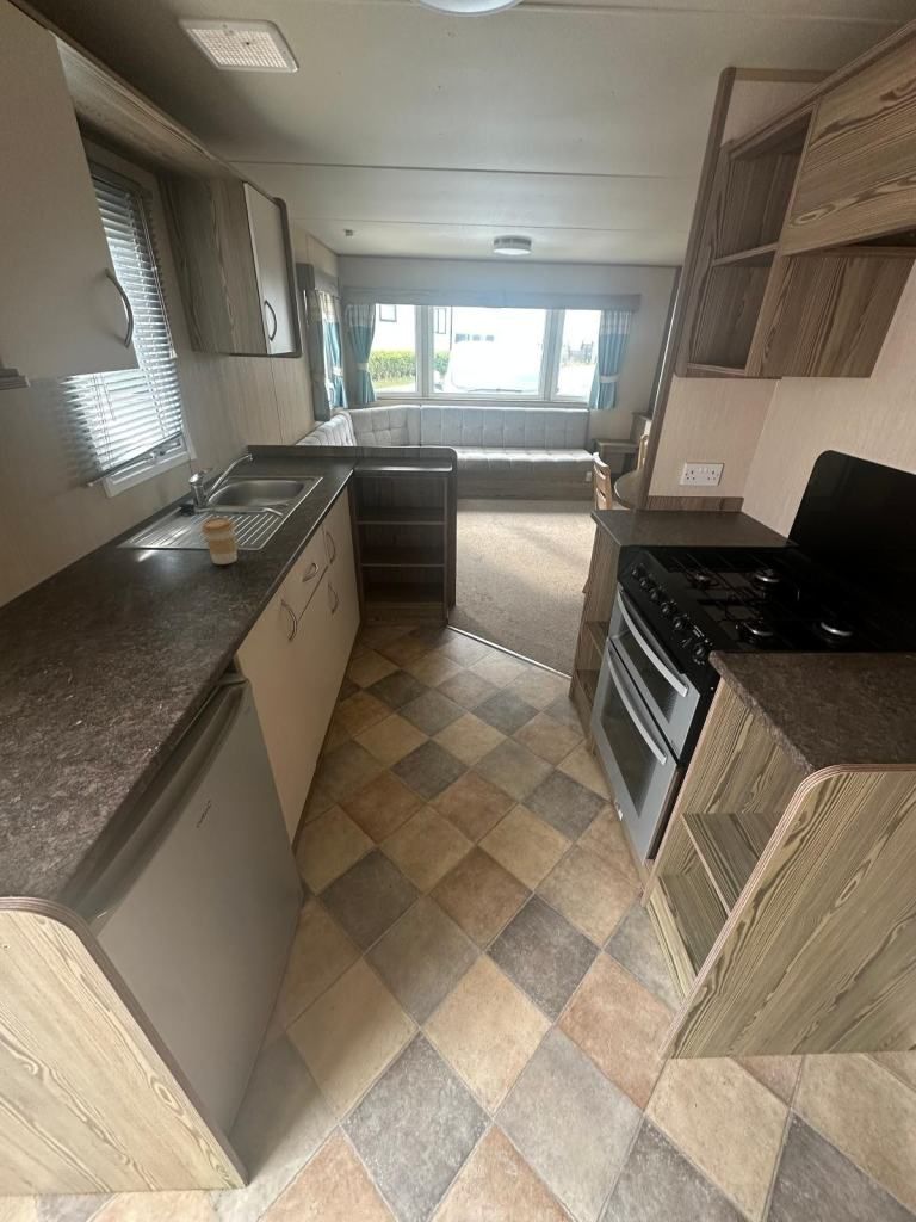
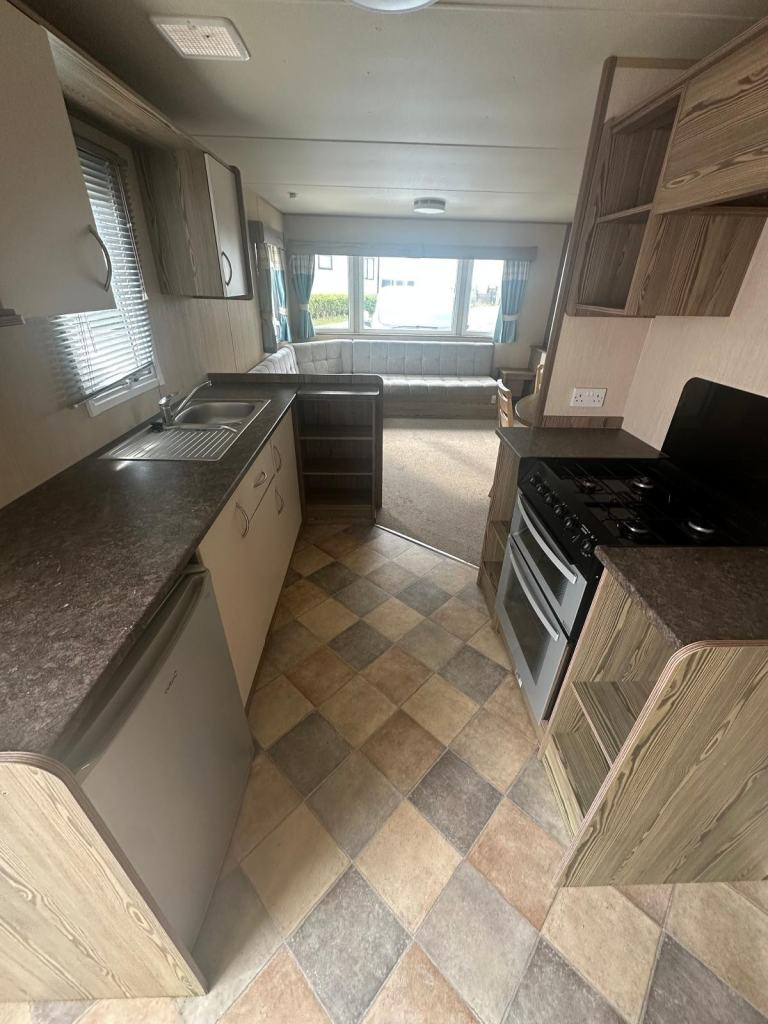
- coffee cup [200,516,239,566]
